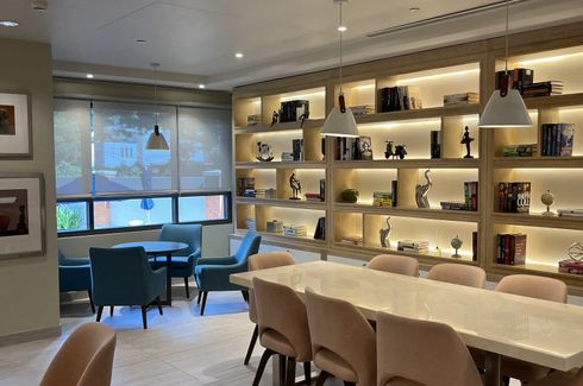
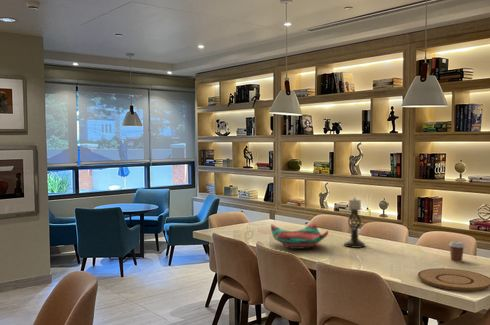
+ decorative bowl [270,222,329,250]
+ coffee cup [448,240,466,263]
+ candle holder [343,196,366,249]
+ plate [417,267,490,292]
